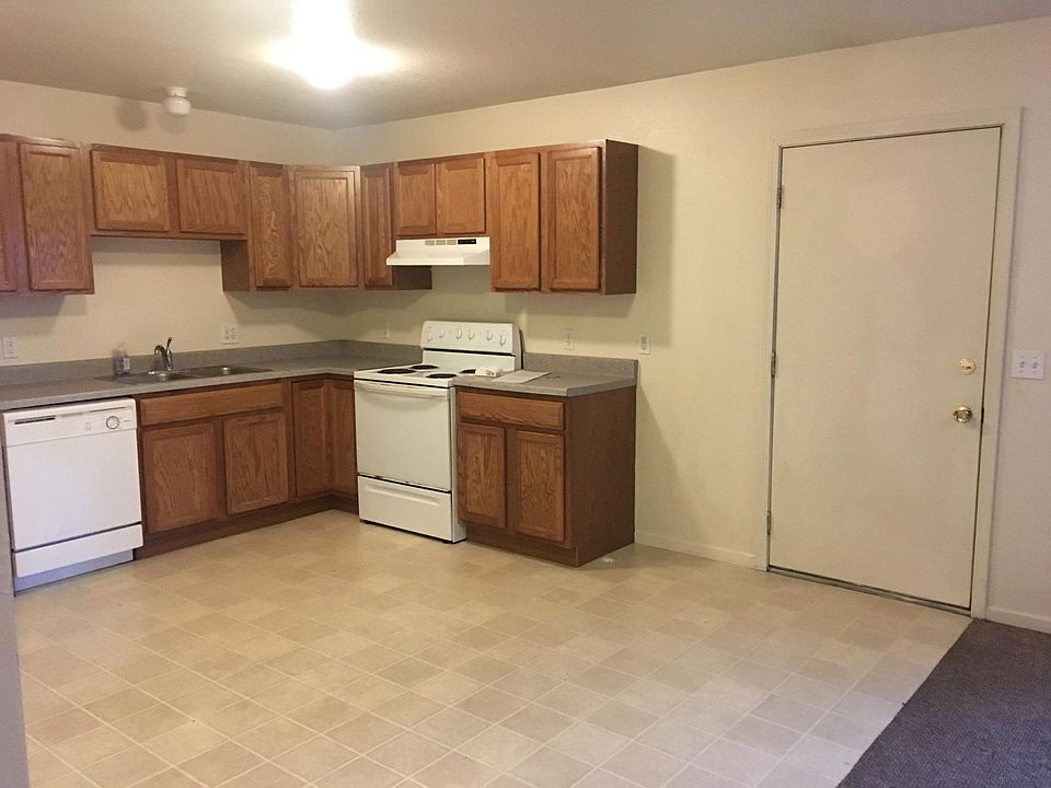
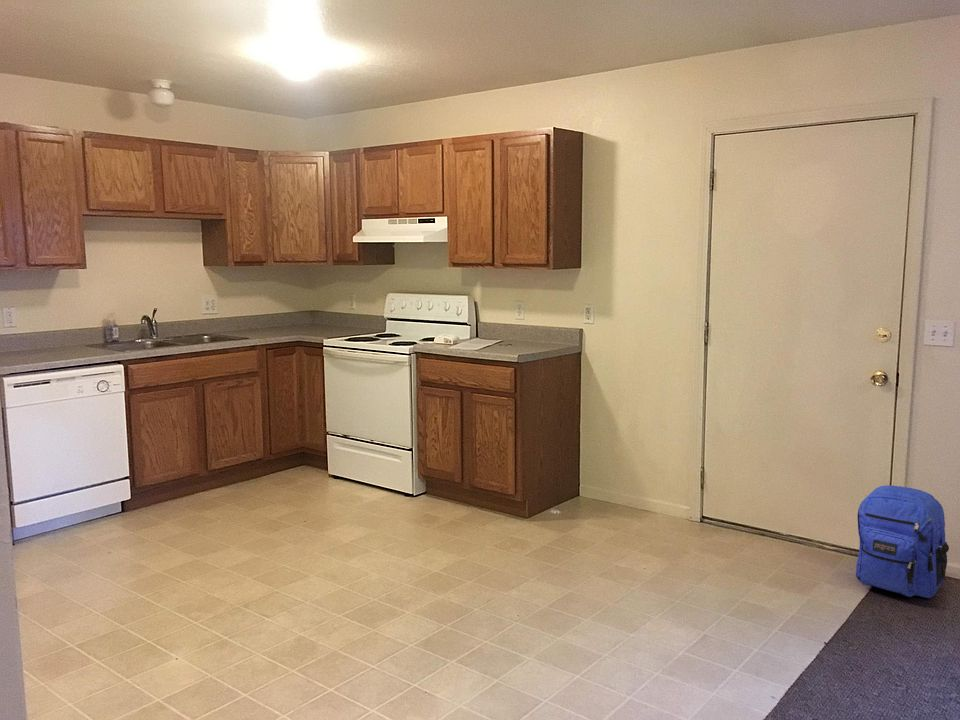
+ backpack [855,484,950,599]
